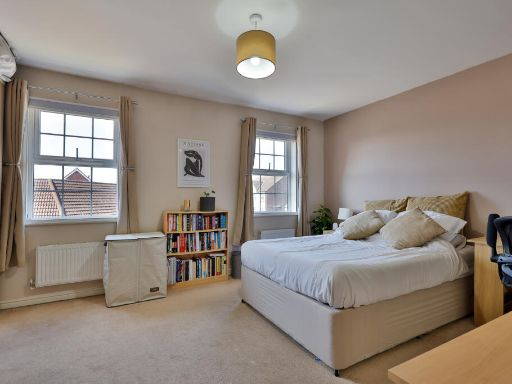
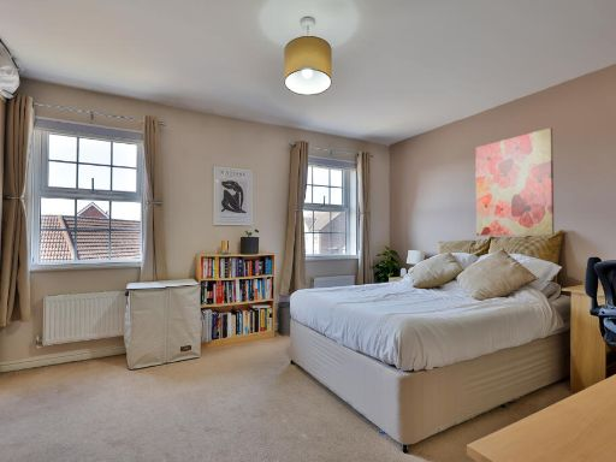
+ wall art [474,126,556,237]
